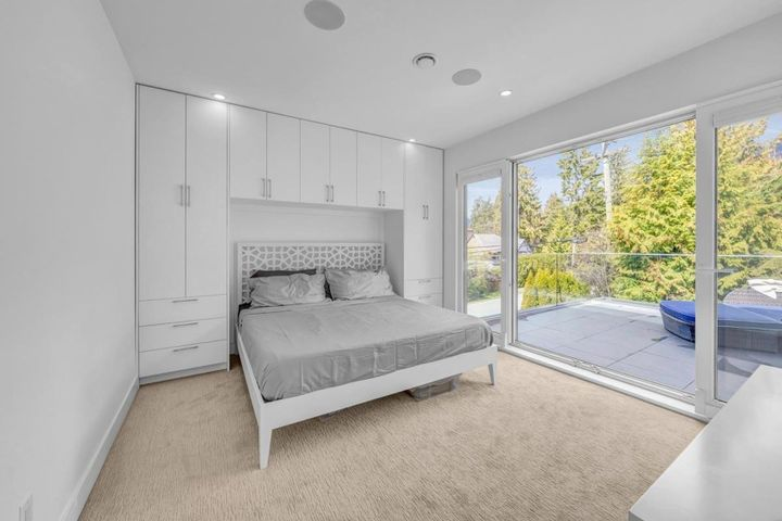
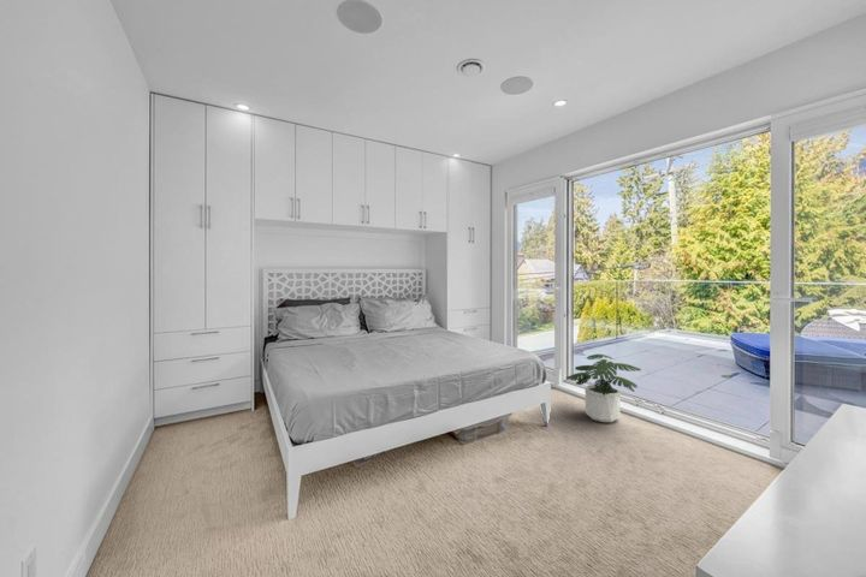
+ potted plant [565,353,642,423]
